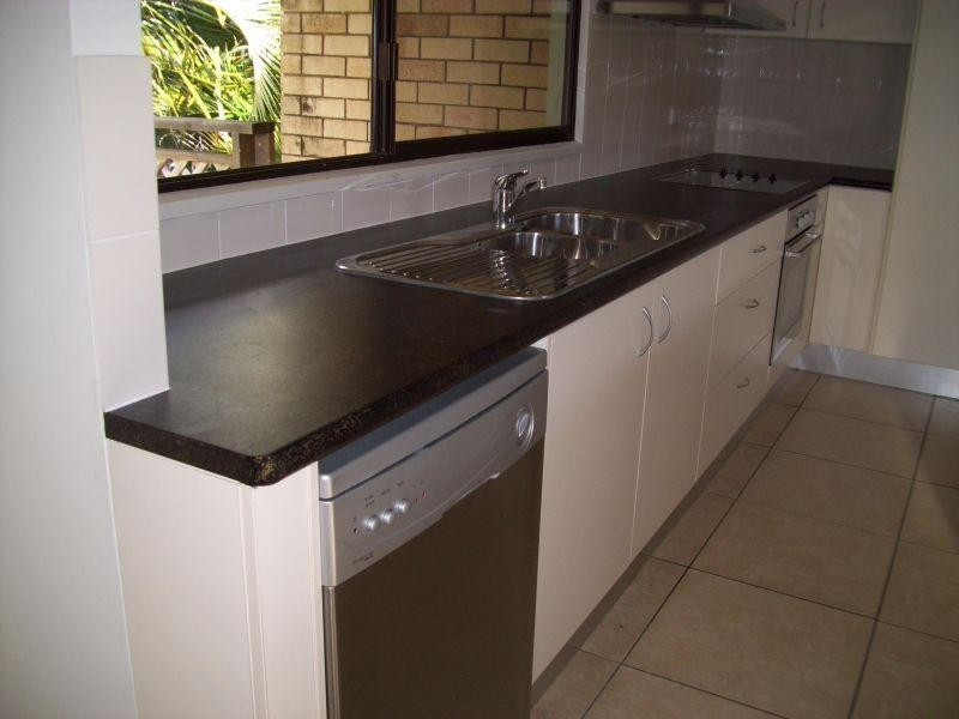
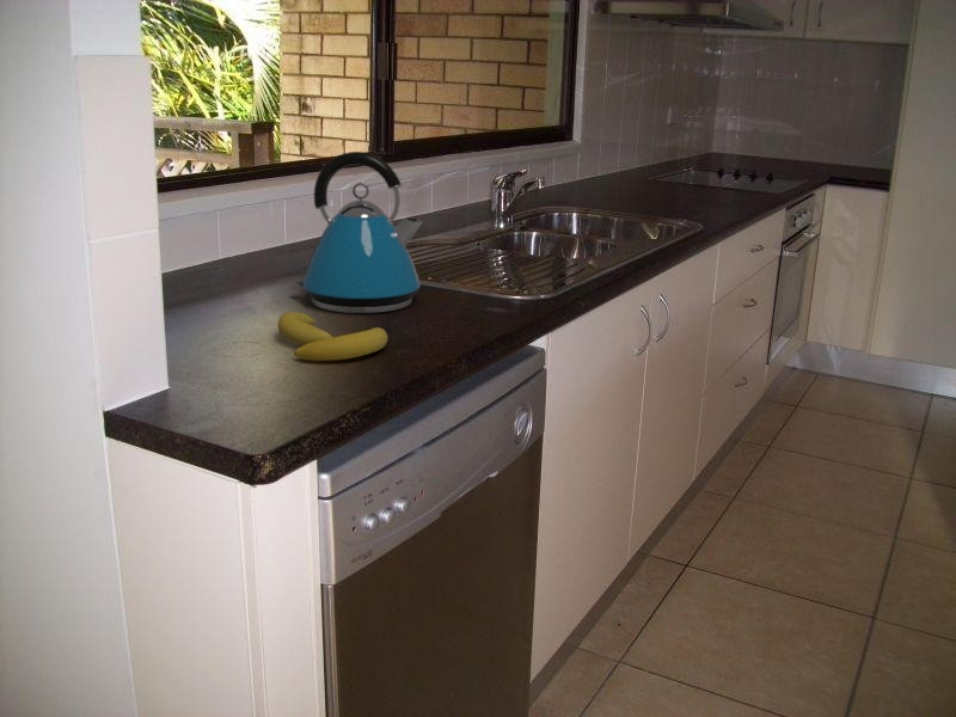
+ banana [276,311,388,362]
+ kettle [293,151,424,314]
